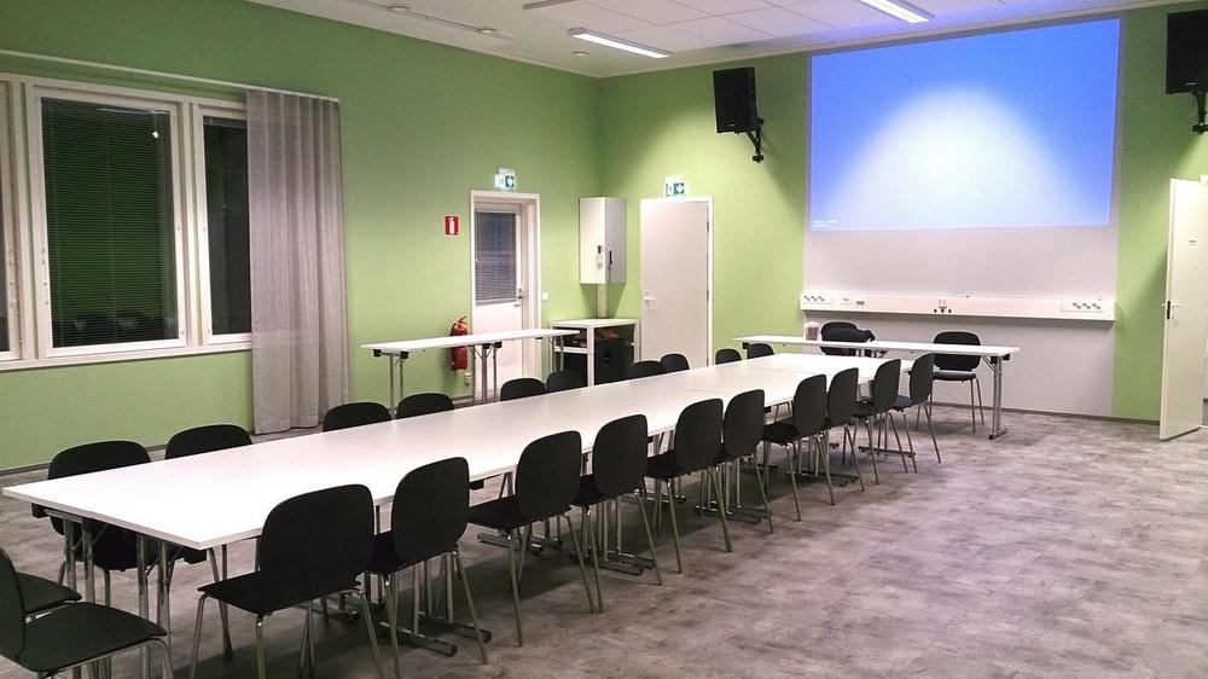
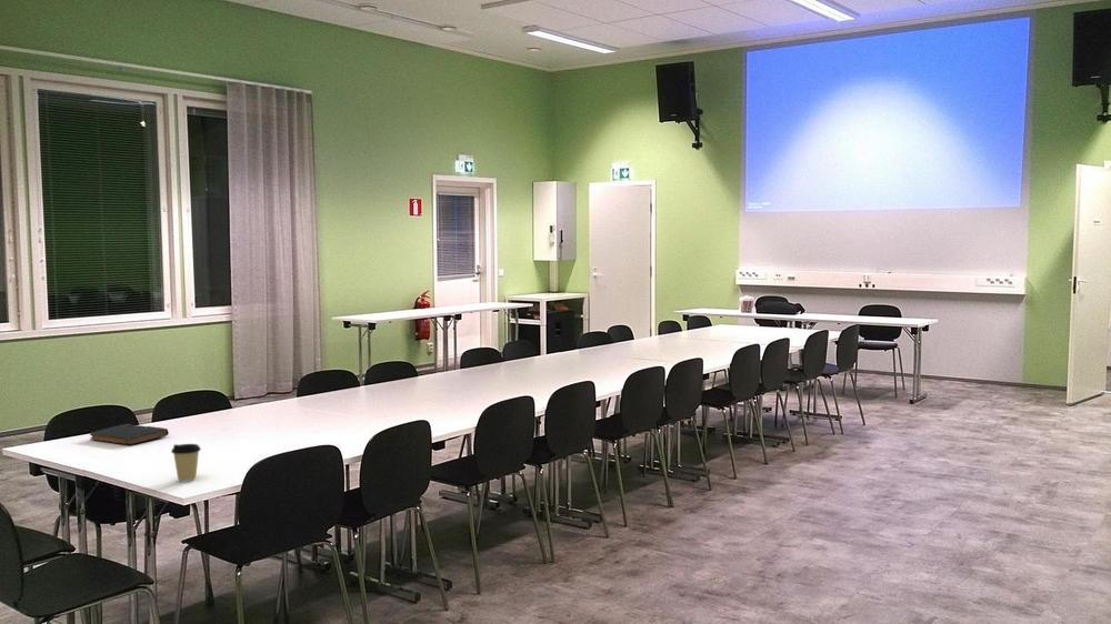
+ coffee cup [170,443,202,483]
+ book [89,423,170,445]
